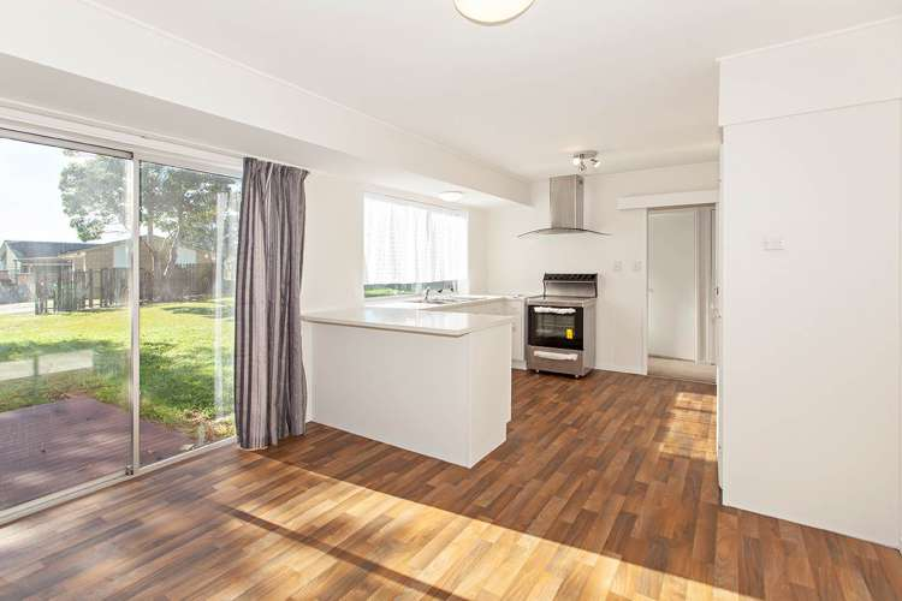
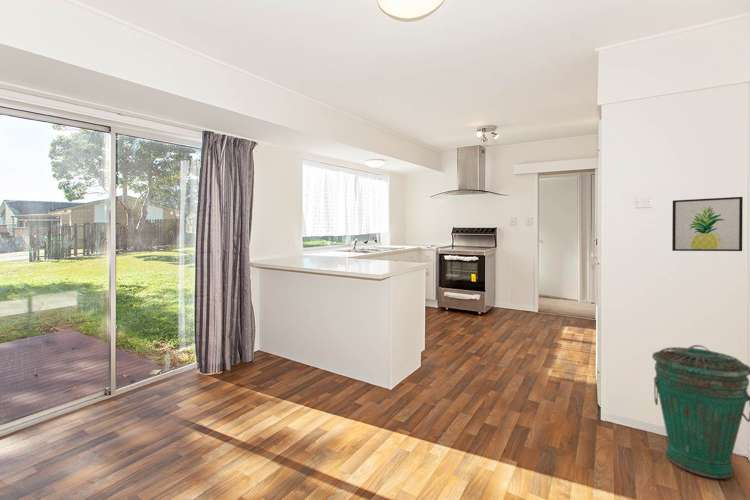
+ trash can [651,344,750,480]
+ wall art [671,196,744,252]
